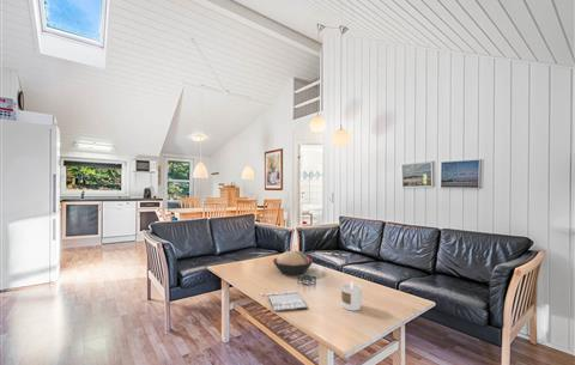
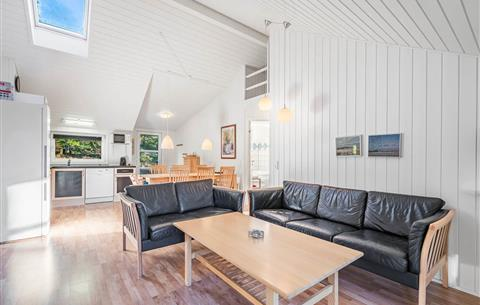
- decorative bowl [272,250,314,276]
- magazine [258,290,308,312]
- candle [340,281,363,311]
